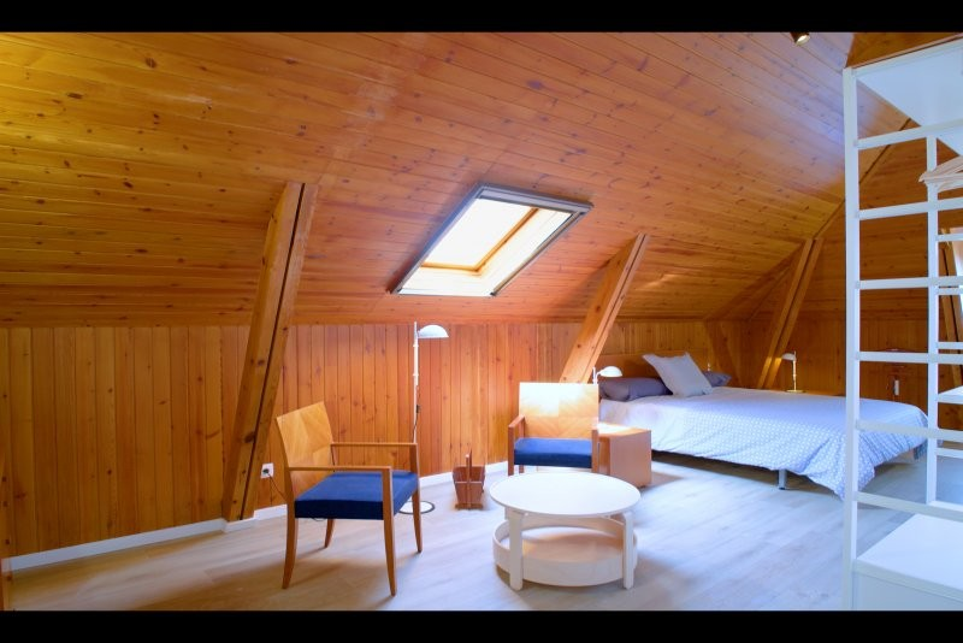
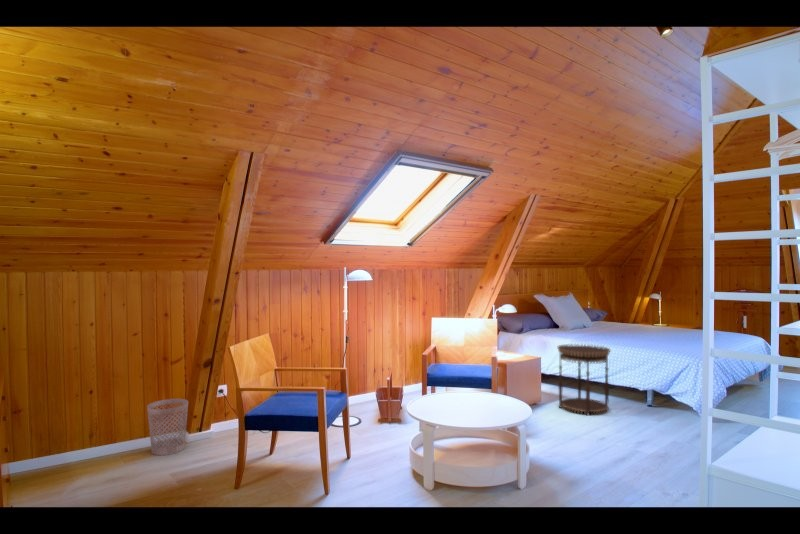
+ side table [556,343,612,417]
+ wastebasket [146,398,189,456]
